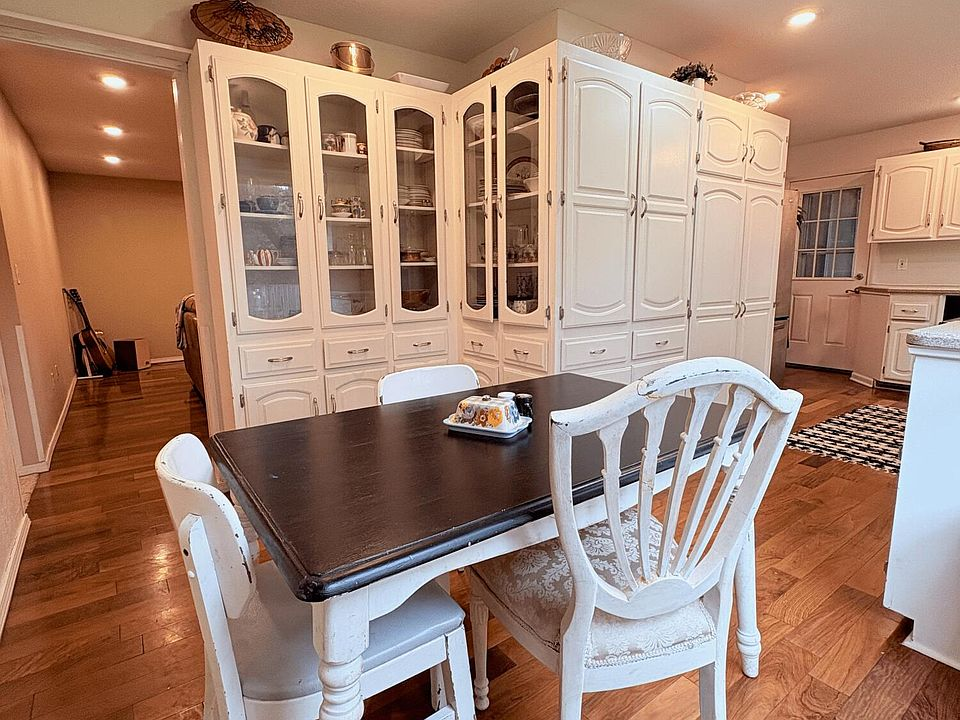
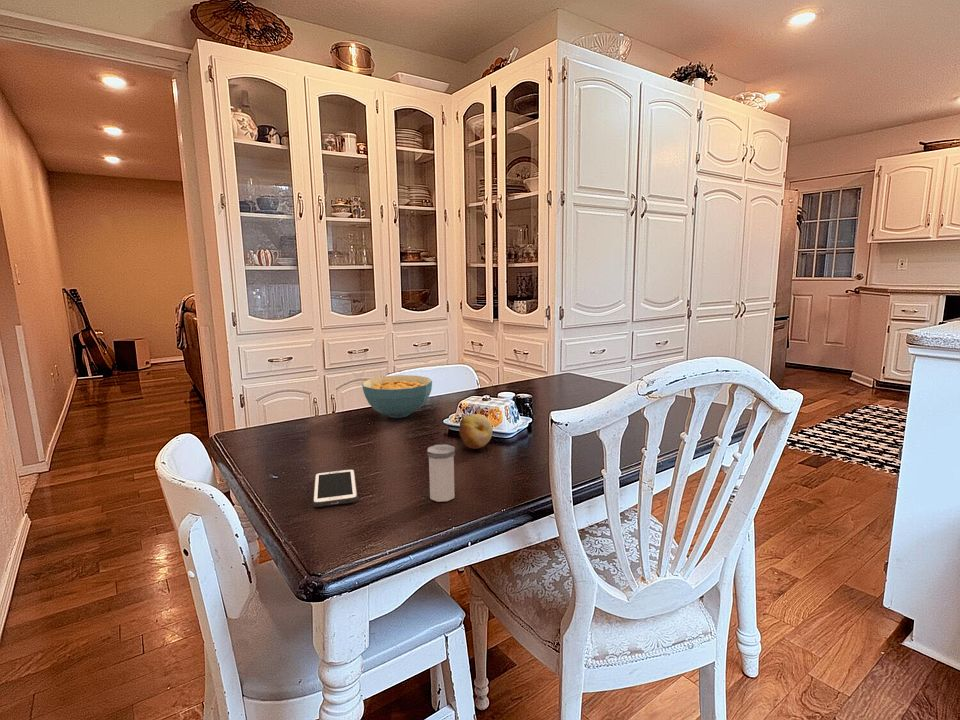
+ cereal bowl [361,374,433,419]
+ cell phone [312,468,359,508]
+ salt shaker [426,444,456,503]
+ fruit [459,413,494,450]
